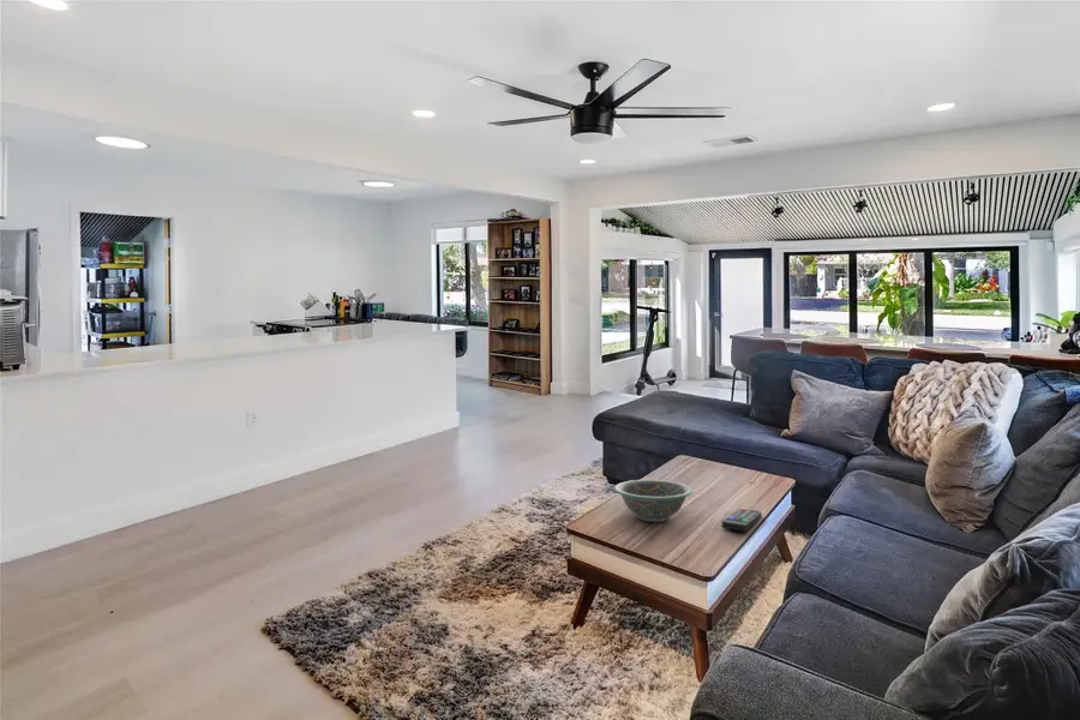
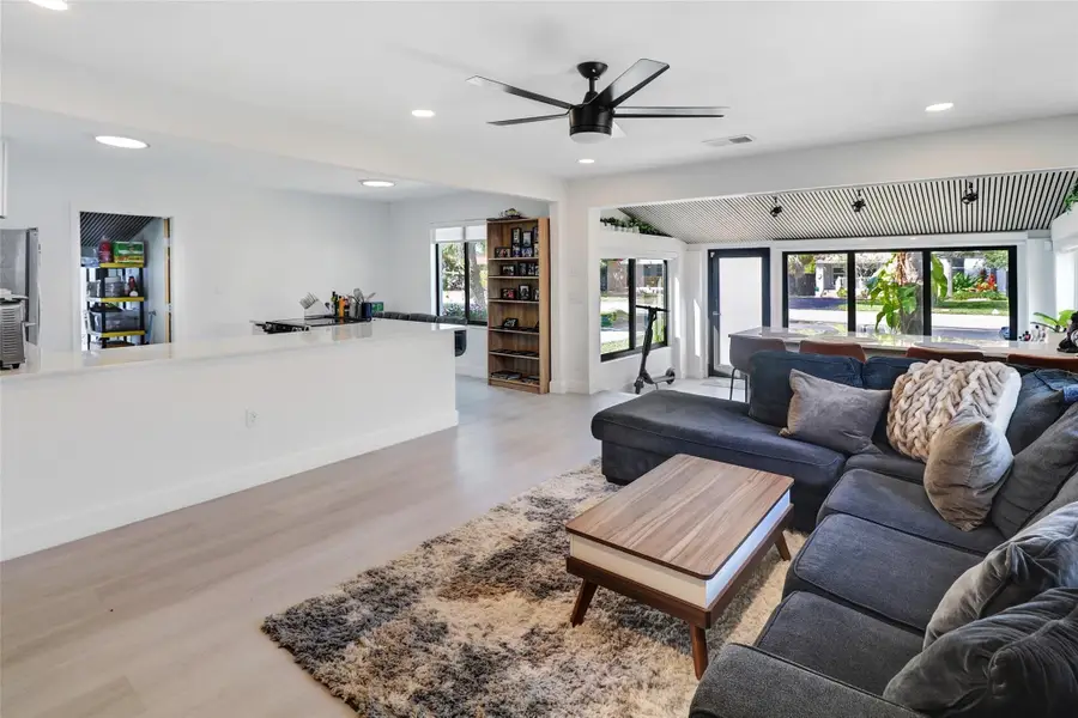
- remote control [721,508,763,533]
- decorative bowl [613,479,695,523]
